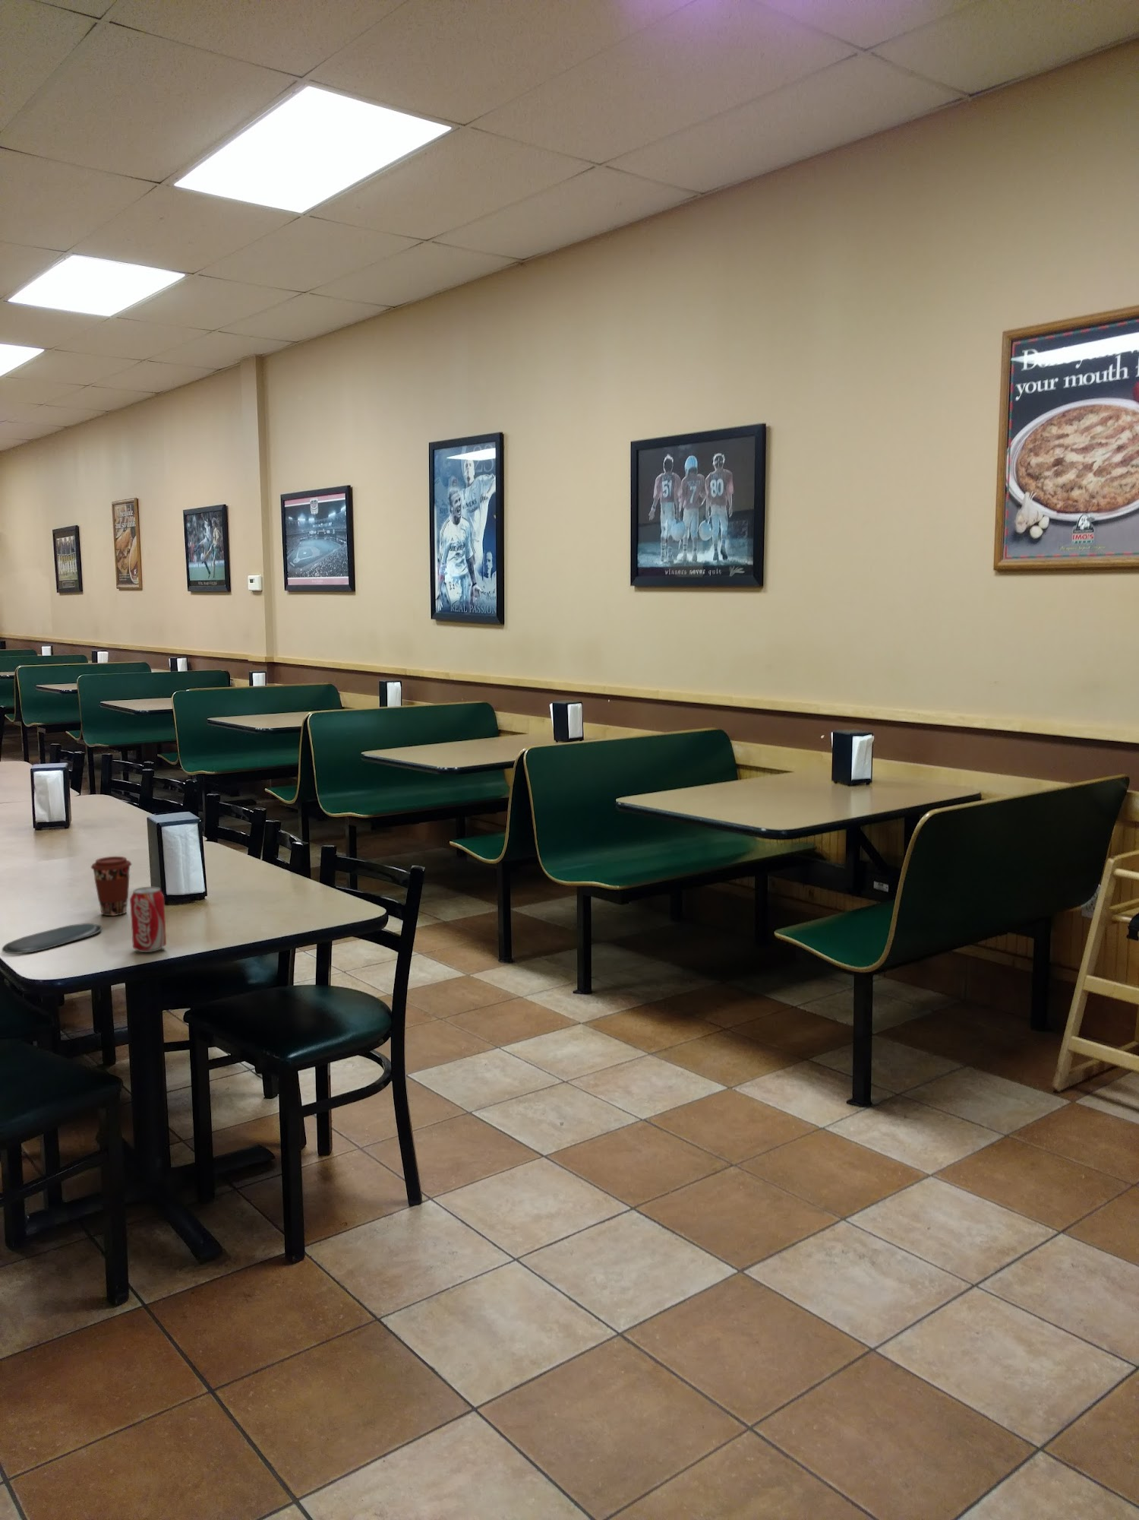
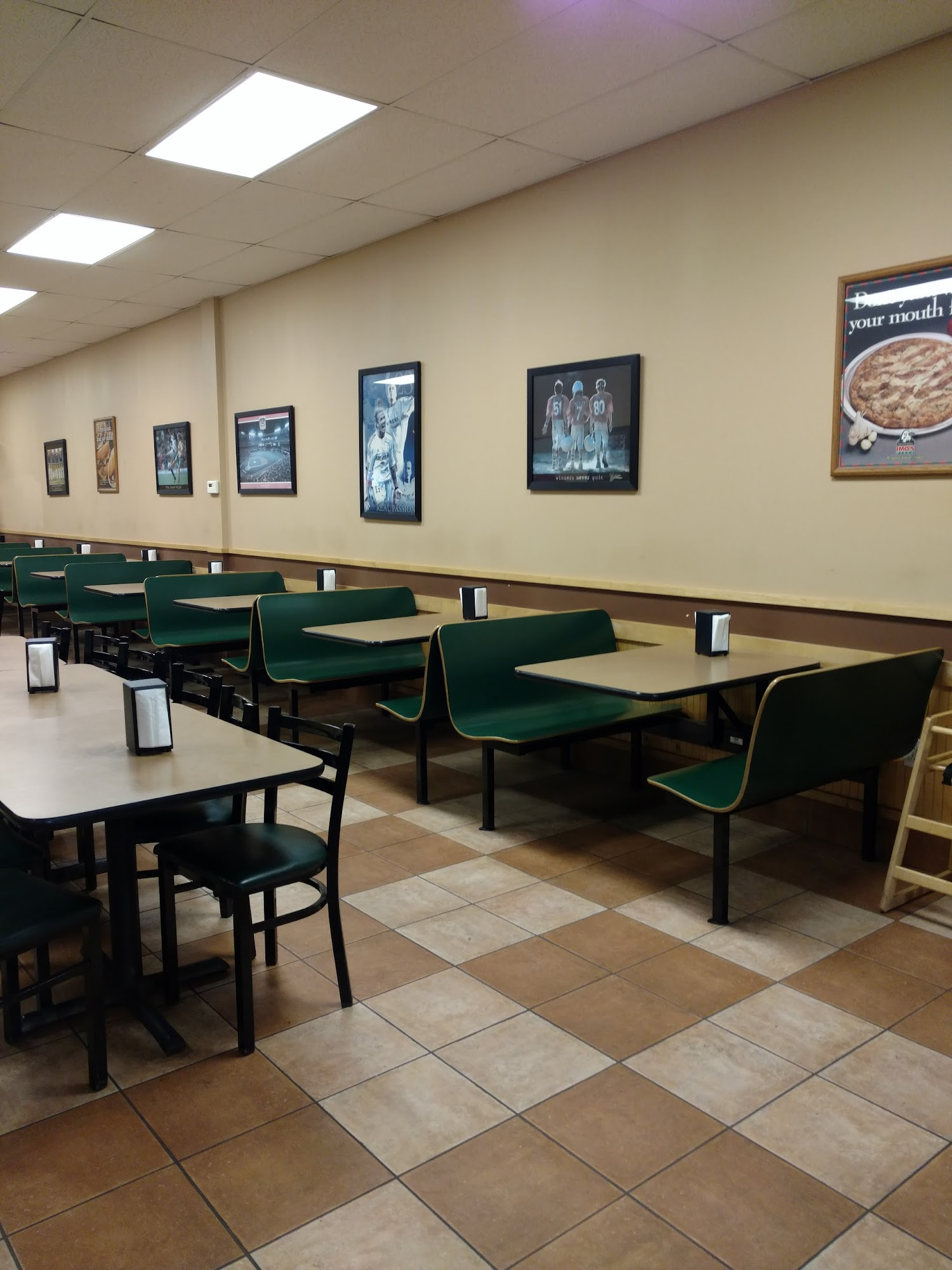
- coffee cup [91,856,132,917]
- beverage can [129,886,168,953]
- oval tray [1,923,103,955]
